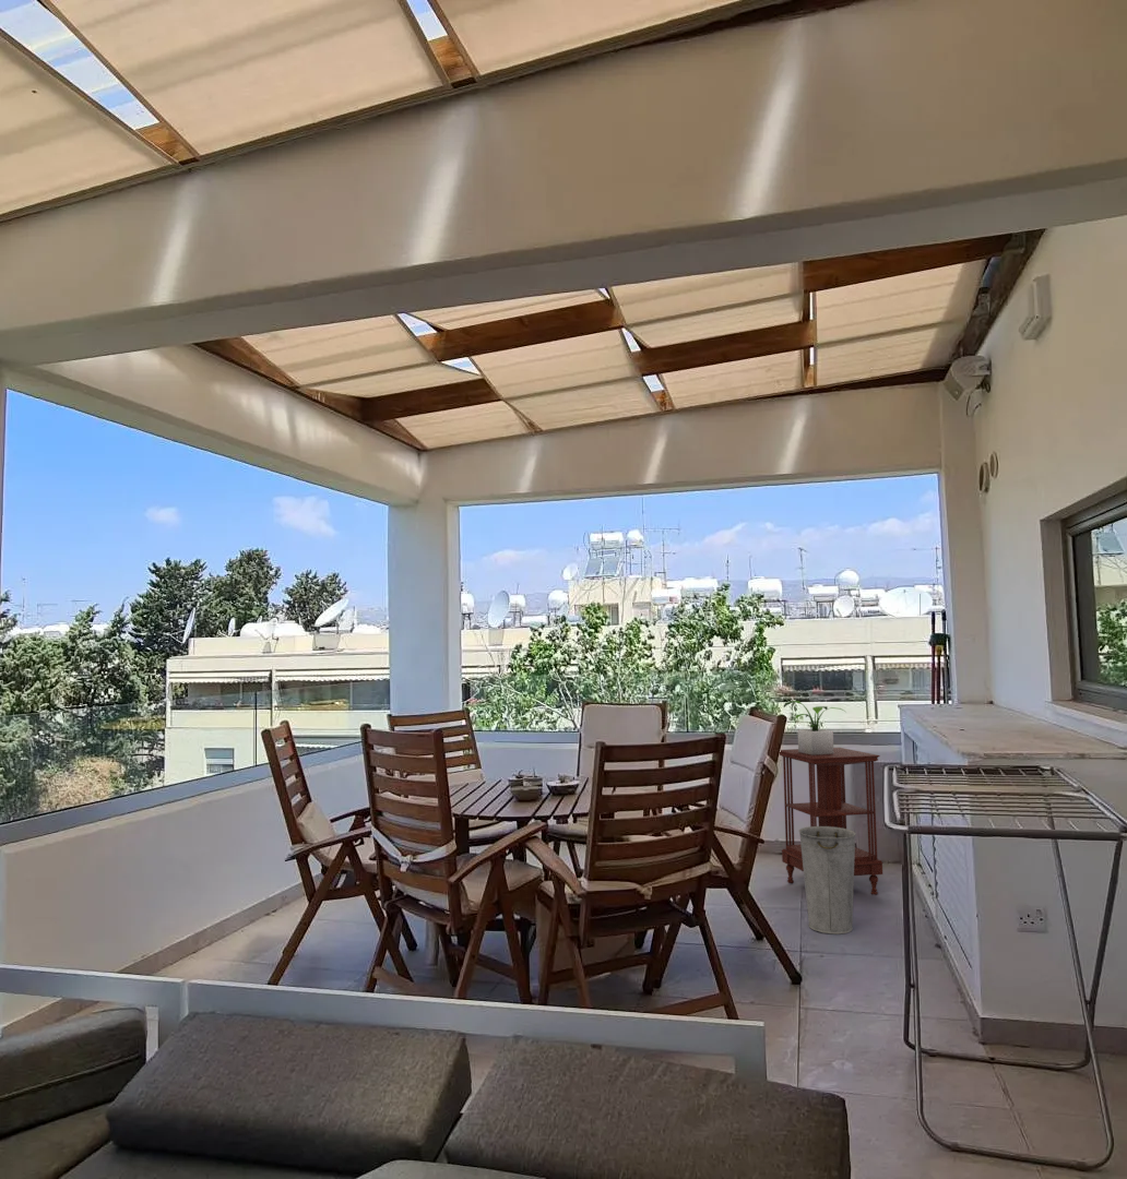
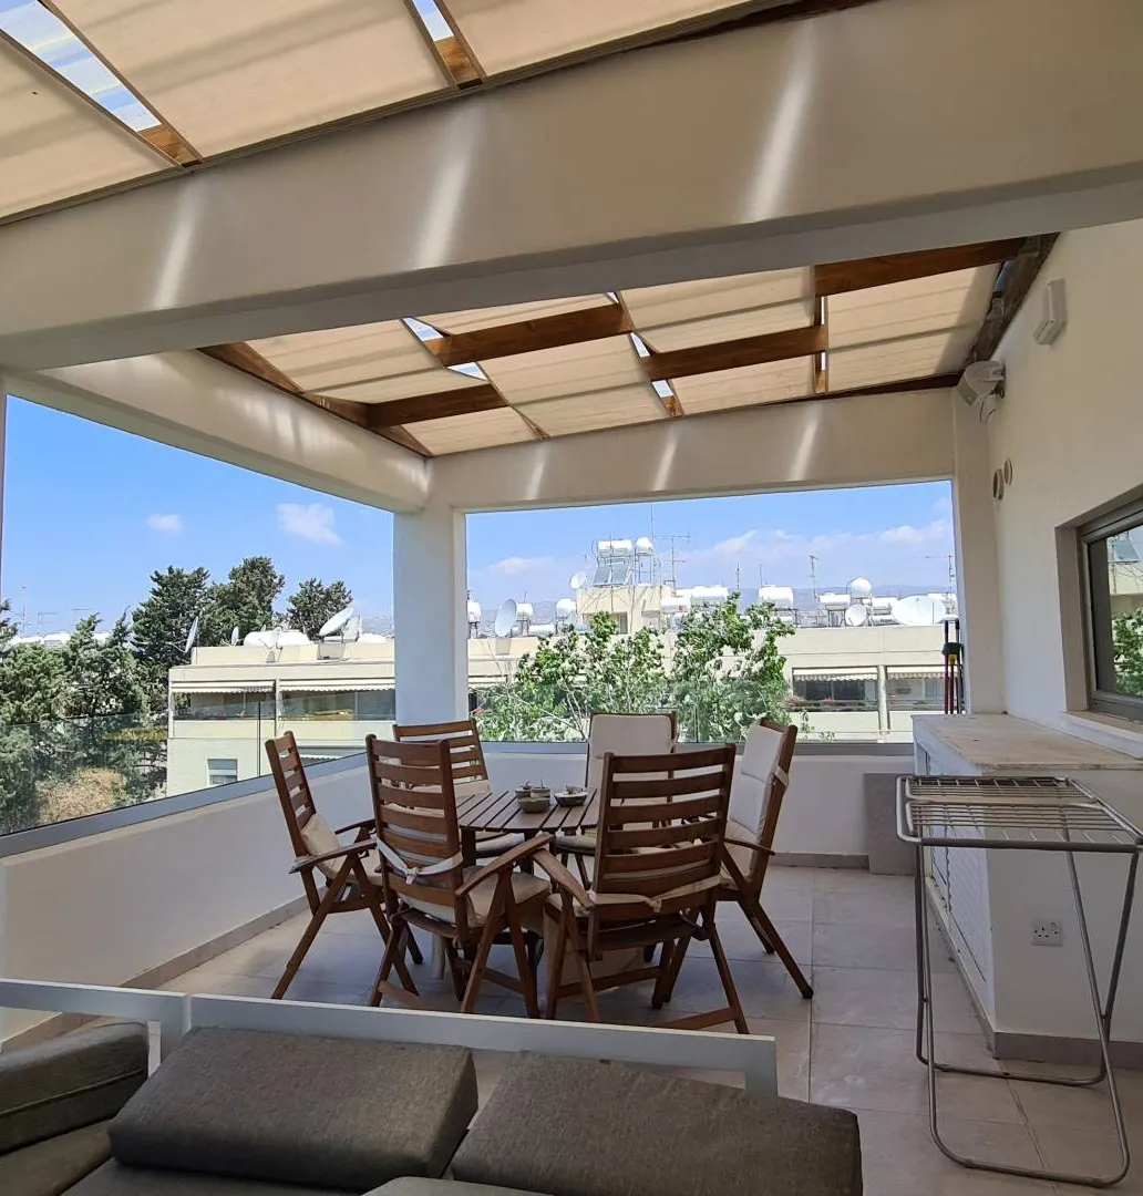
- bucket [798,825,857,936]
- potted plant [783,700,847,755]
- side table [779,747,885,896]
